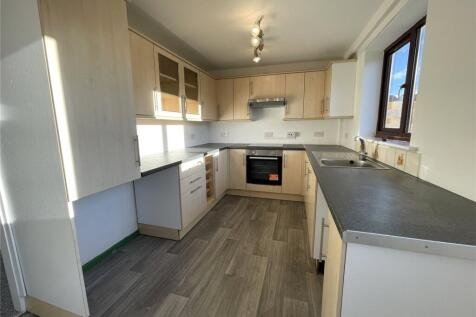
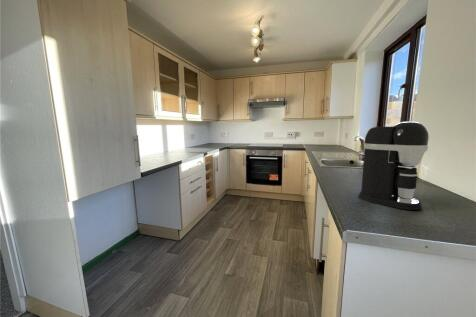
+ coffee maker [358,121,430,211]
